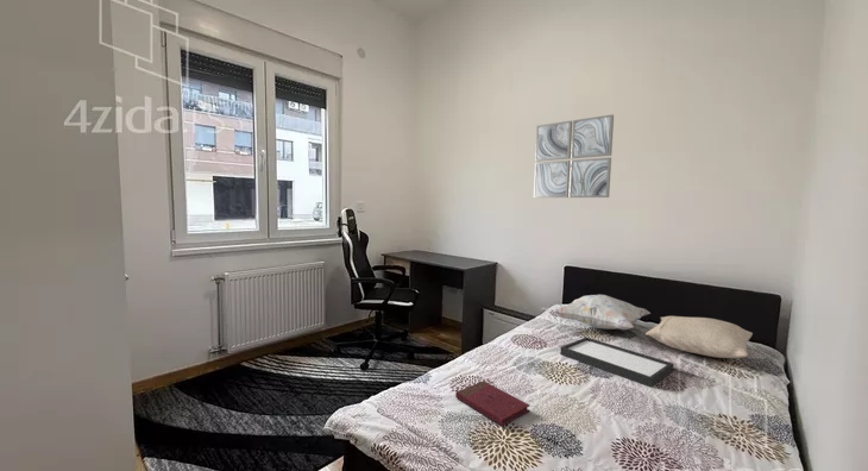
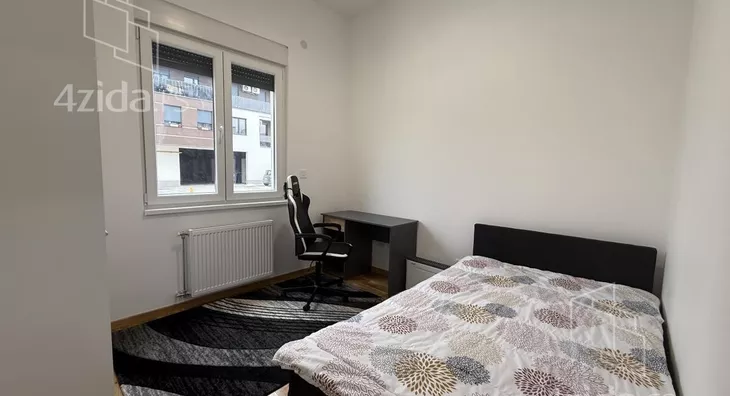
- decorative pillow [552,294,652,331]
- book [454,379,532,427]
- wall art [533,113,615,199]
- pillow [644,315,754,359]
- tray [559,337,674,388]
